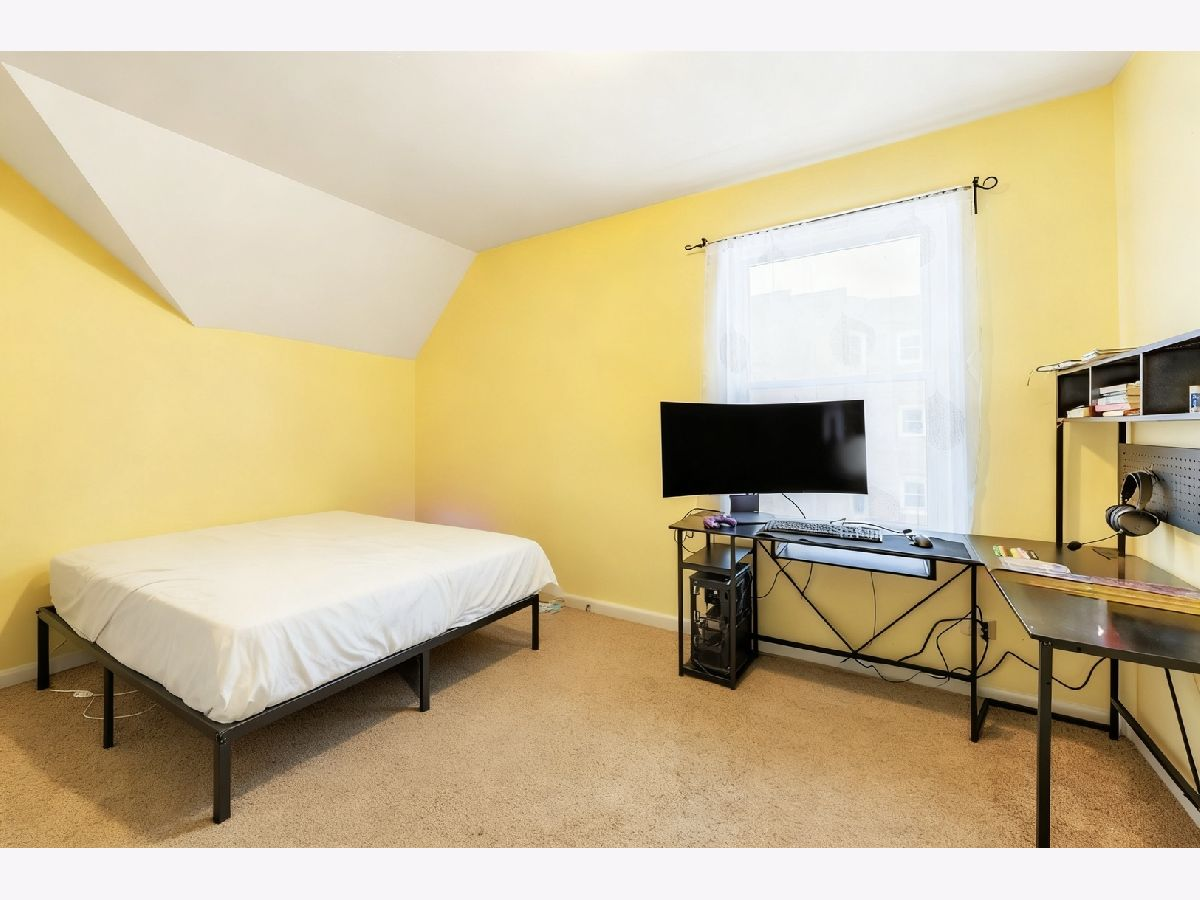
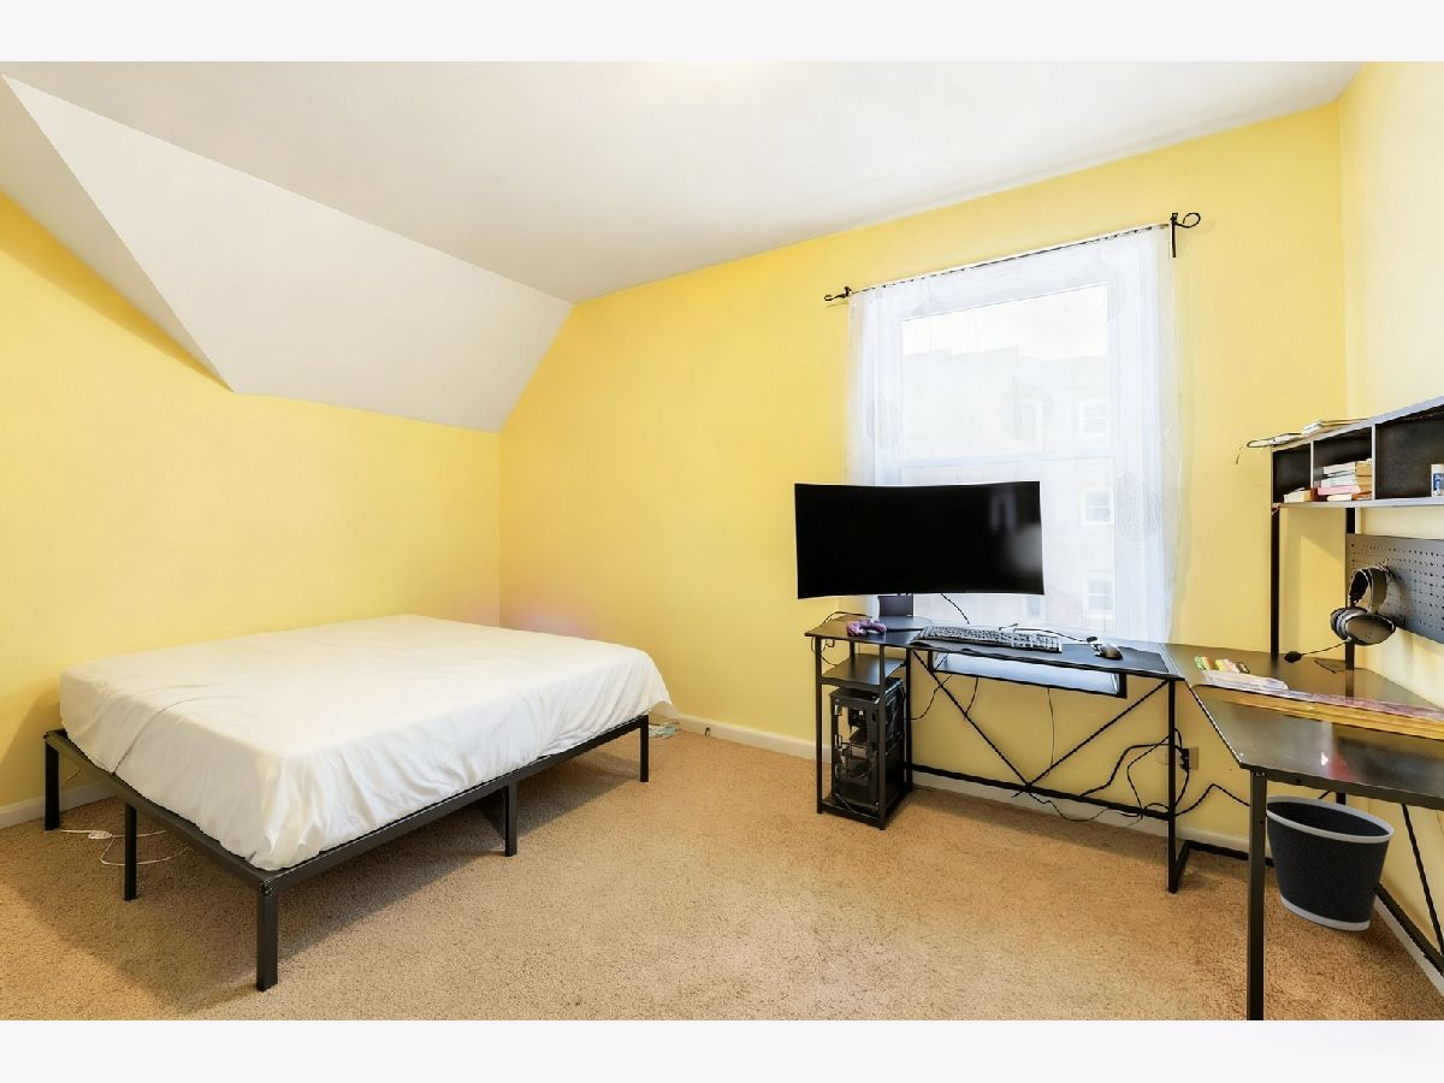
+ wastebasket [1266,794,1396,931]
